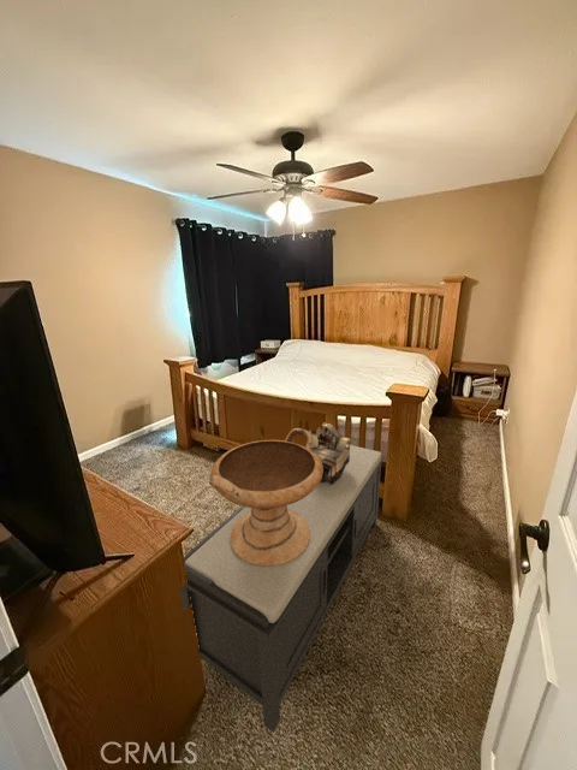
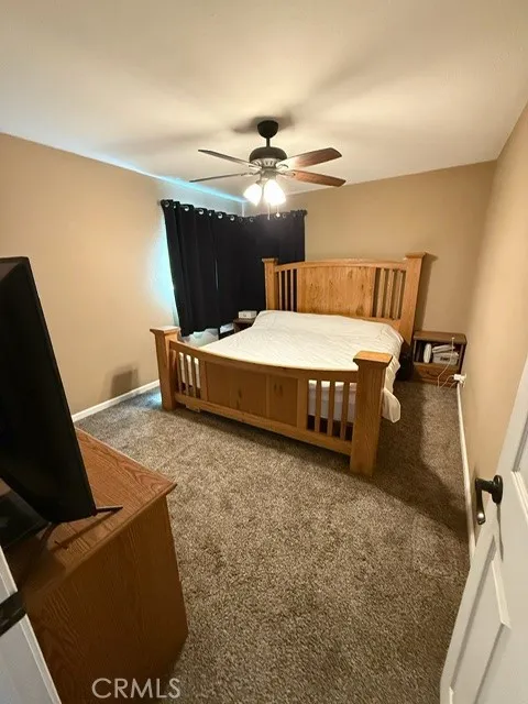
- bench [179,443,385,734]
- decorative bowl [208,427,323,565]
- ruined building [308,421,351,485]
